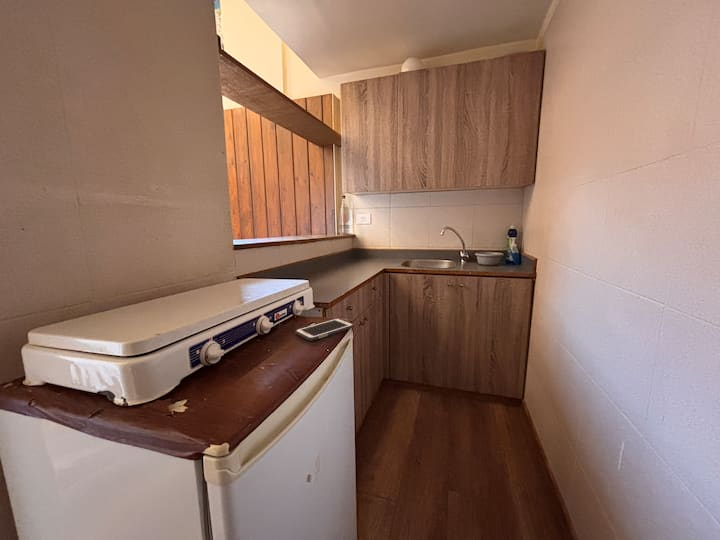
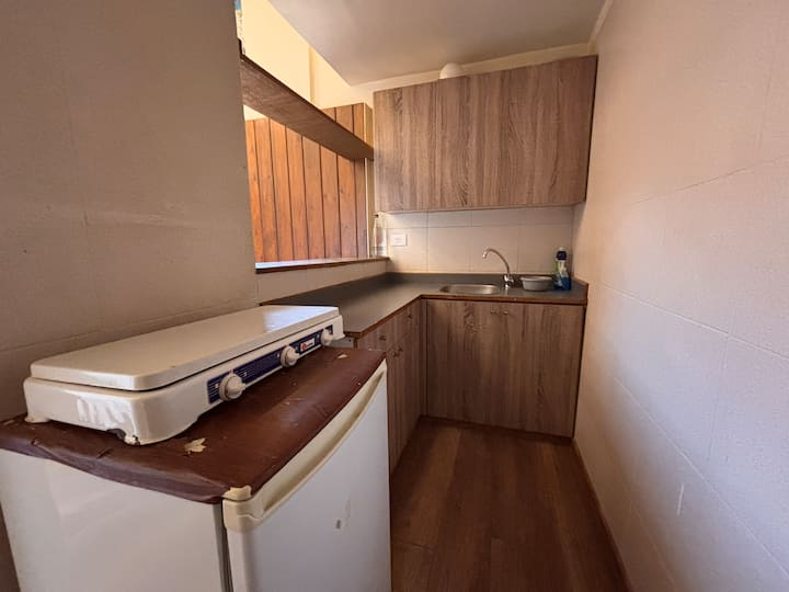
- cell phone [294,317,355,342]
